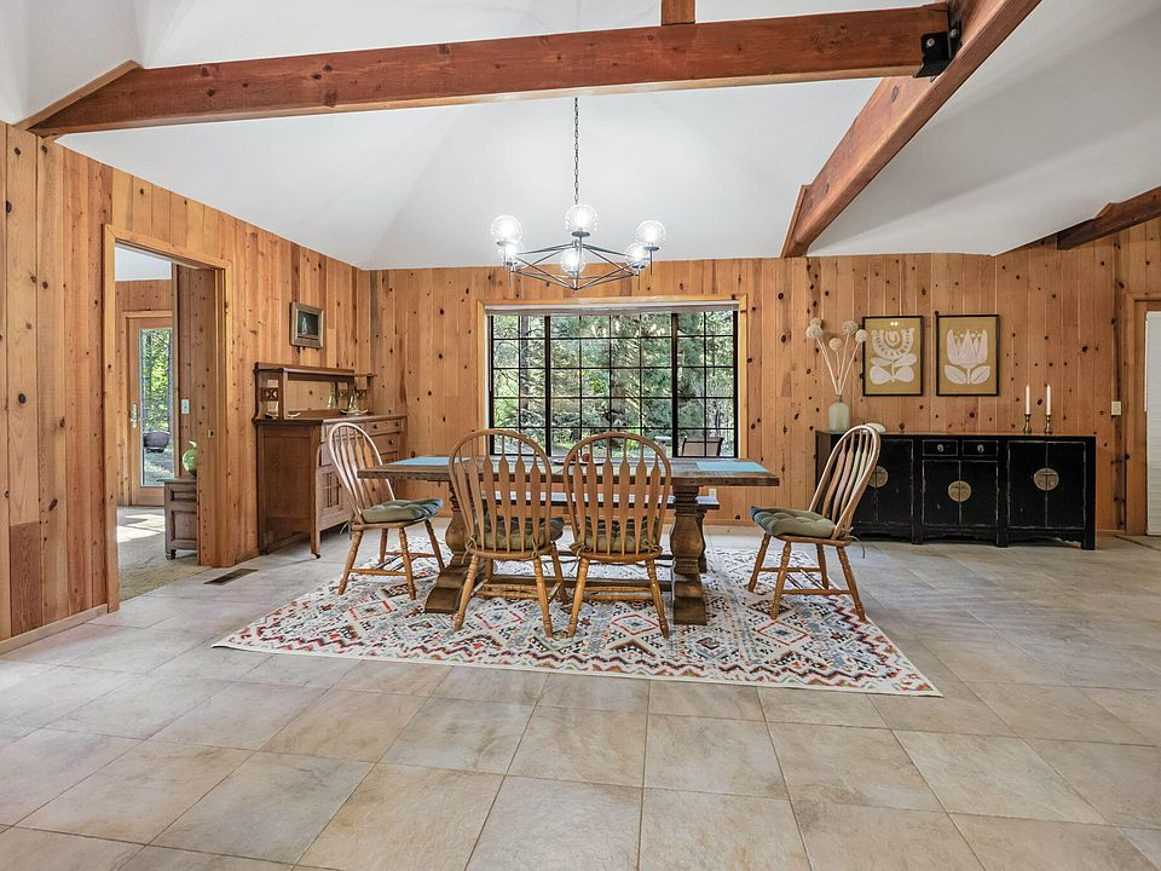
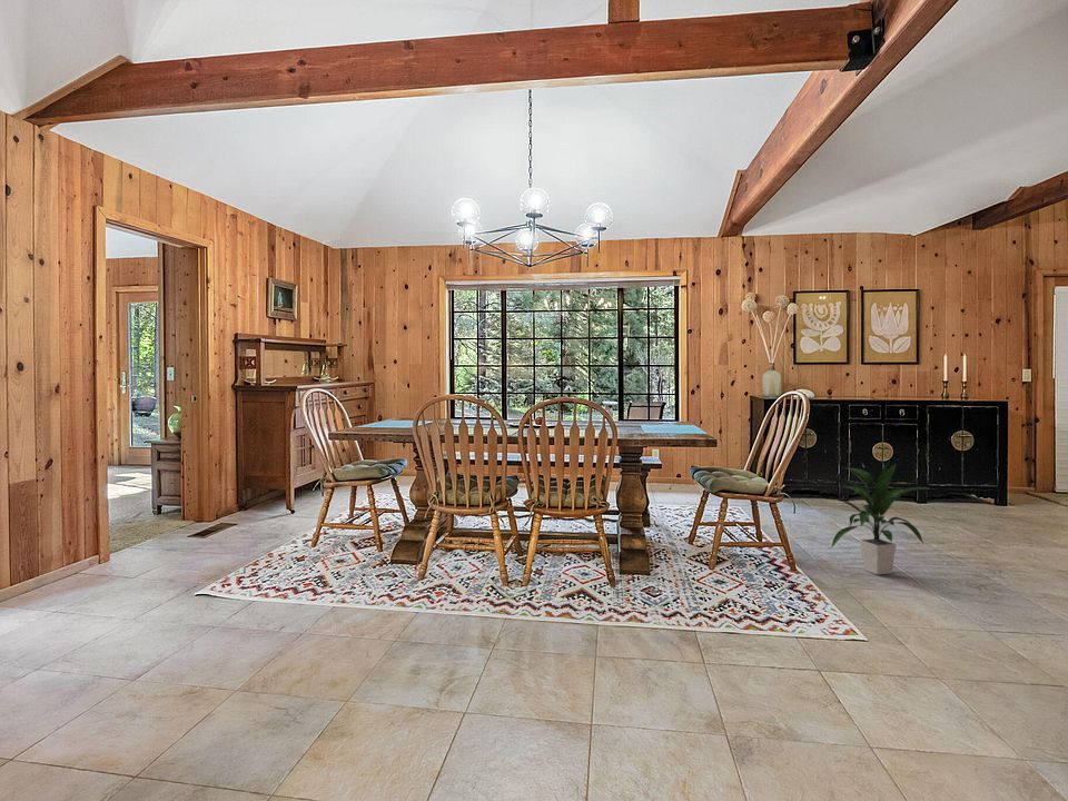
+ indoor plant [830,462,929,575]
